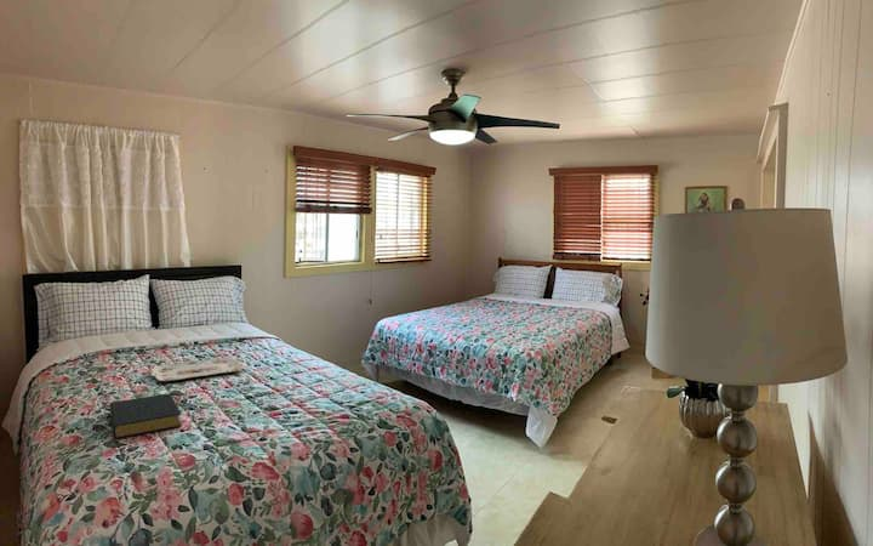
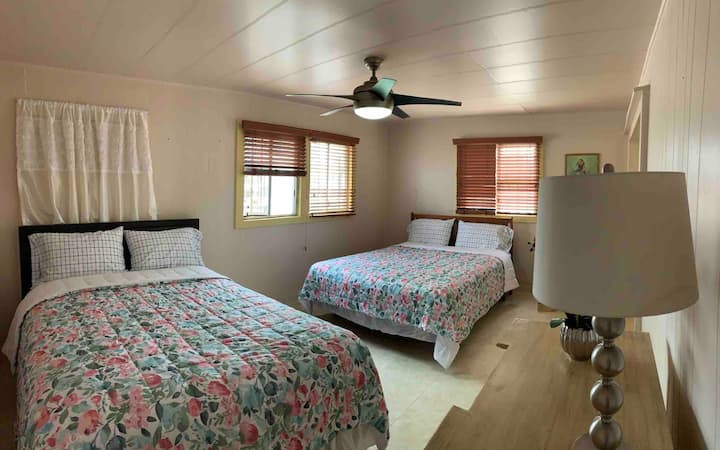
- hardback book [109,392,183,439]
- serving tray [150,357,245,382]
